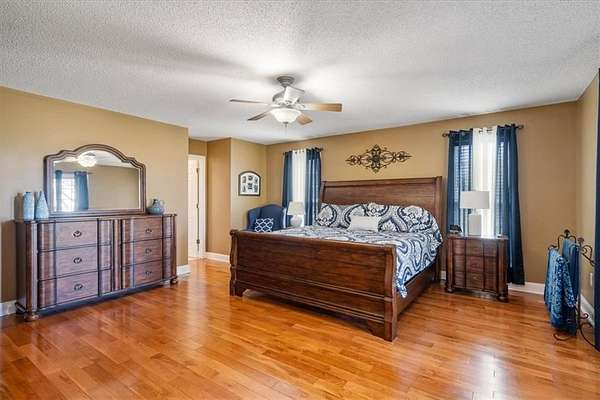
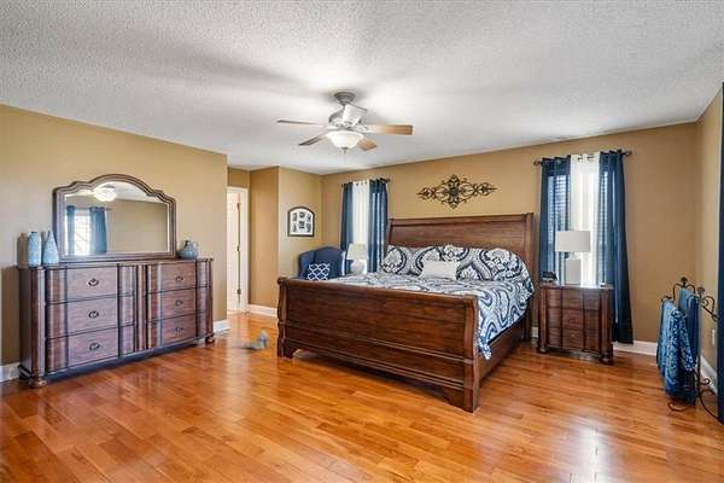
+ plush toy [244,330,270,351]
